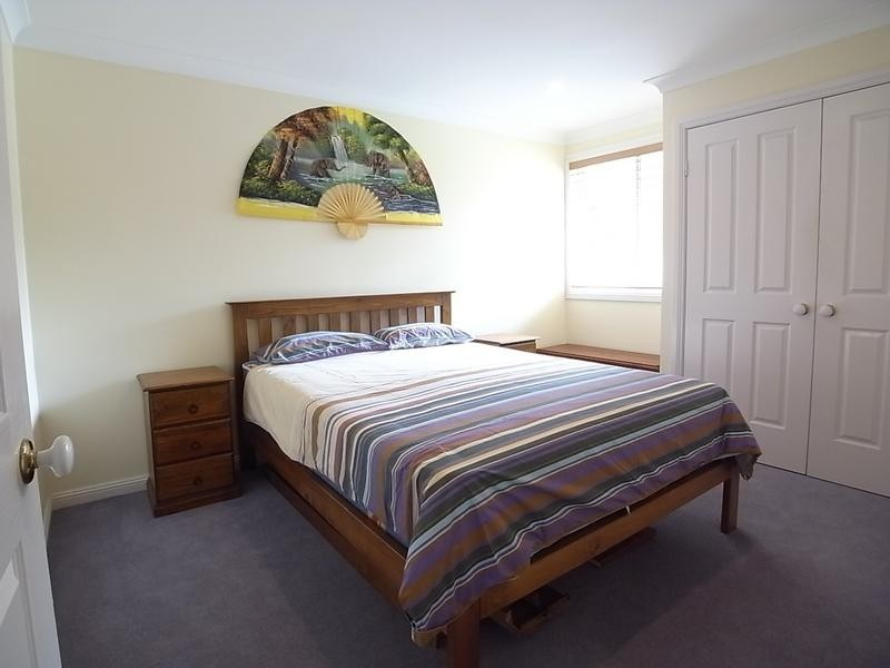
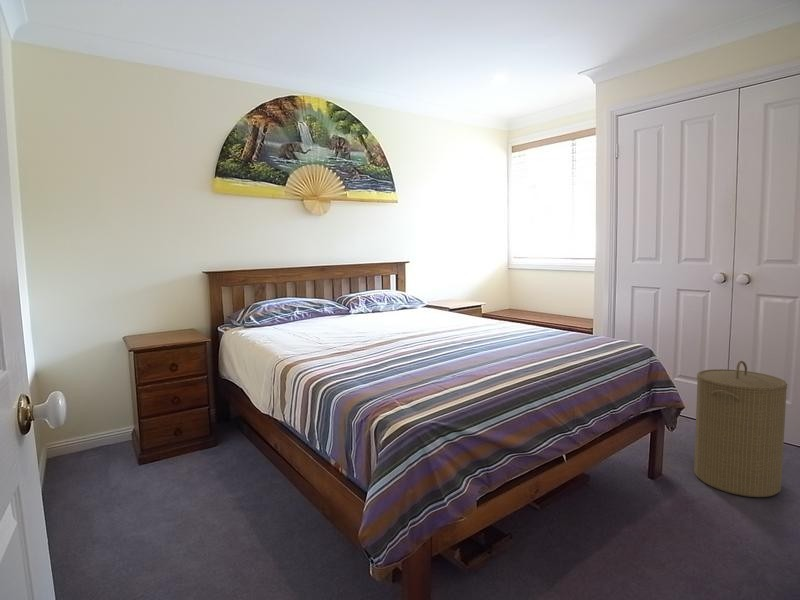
+ laundry hamper [693,360,788,498]
